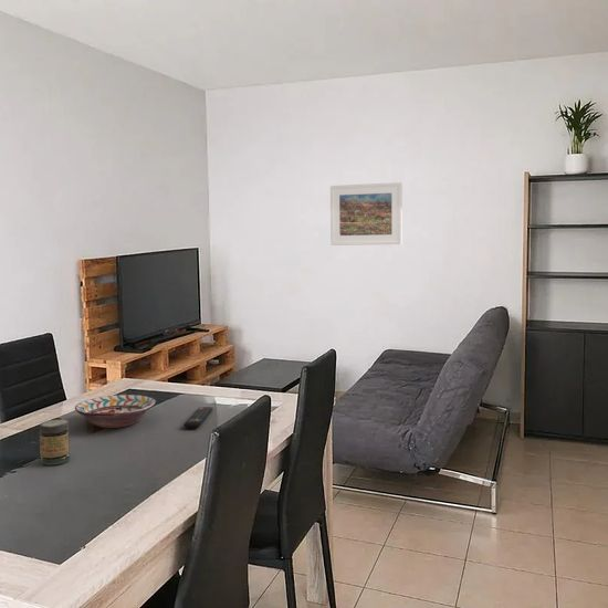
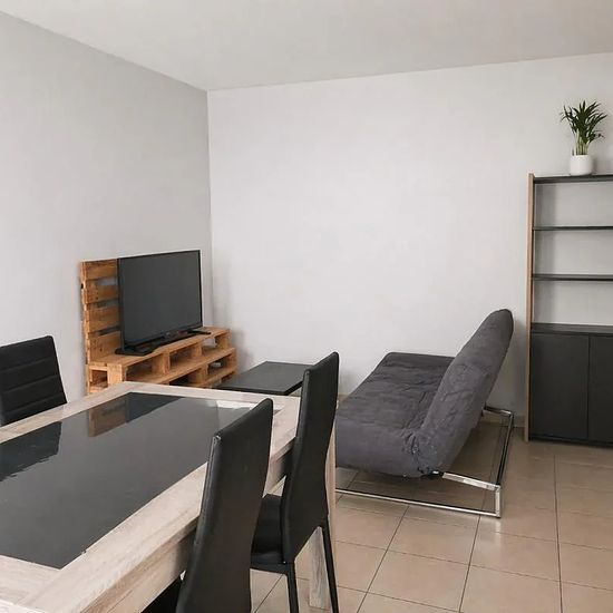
- decorative bowl [74,394,156,429]
- remote control [184,406,214,429]
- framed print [329,181,403,247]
- jar [39,418,72,467]
